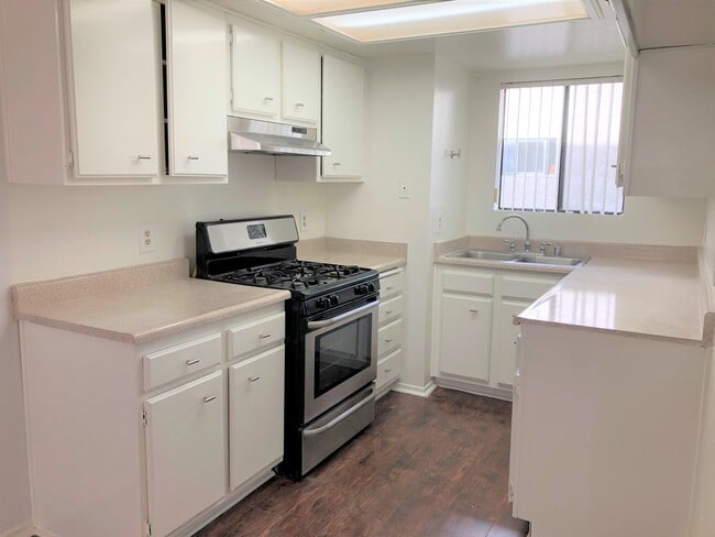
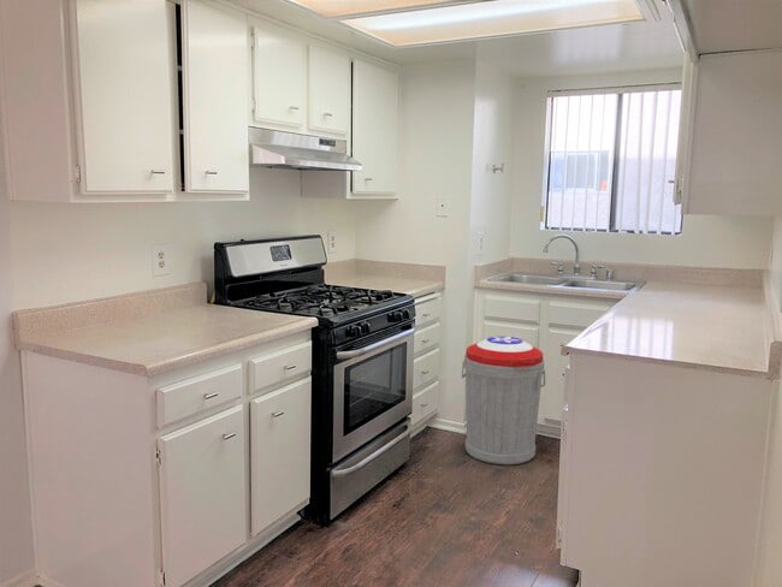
+ trash can [461,336,546,466]
